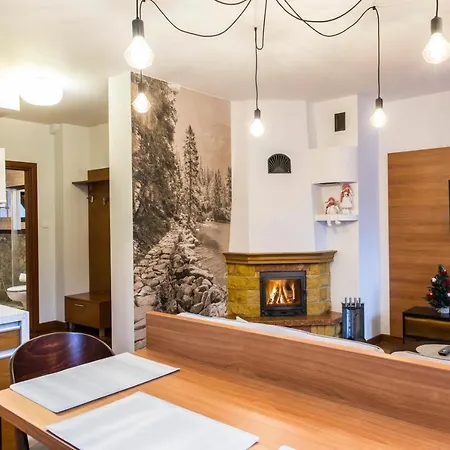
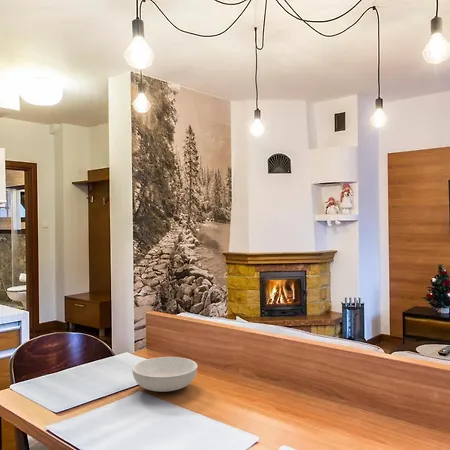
+ serving bowl [131,356,198,393]
